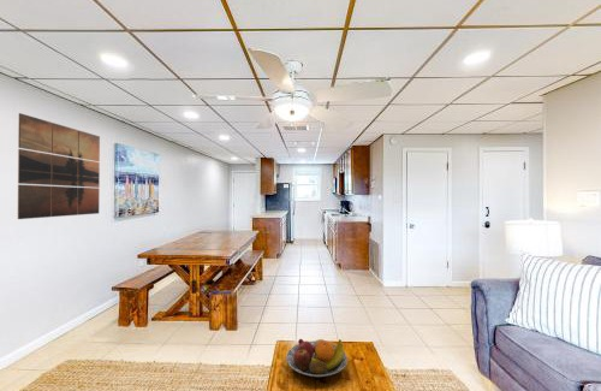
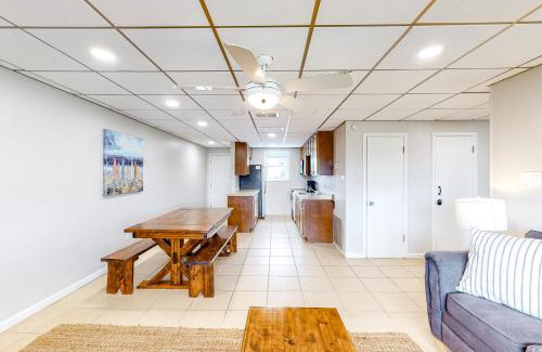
- wall art [17,112,101,220]
- fruit bowl [285,338,349,378]
